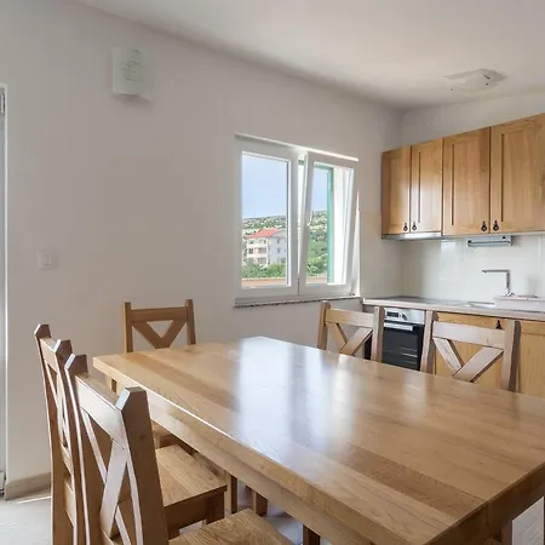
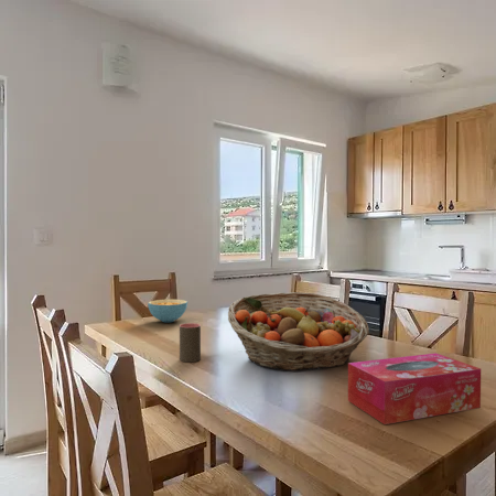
+ cereal bowl [147,299,188,323]
+ cup [179,322,202,363]
+ tissue box [347,353,482,425]
+ fruit basket [227,291,370,373]
